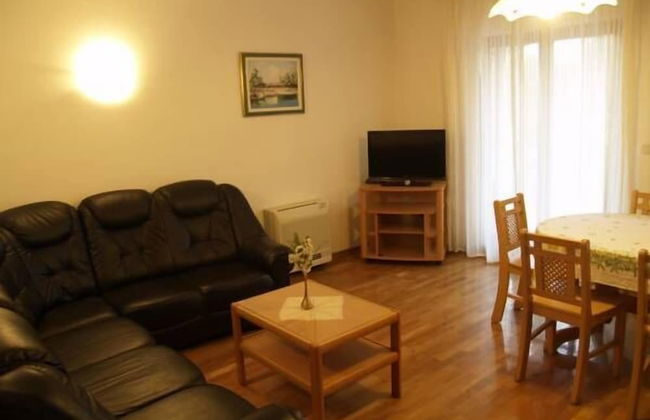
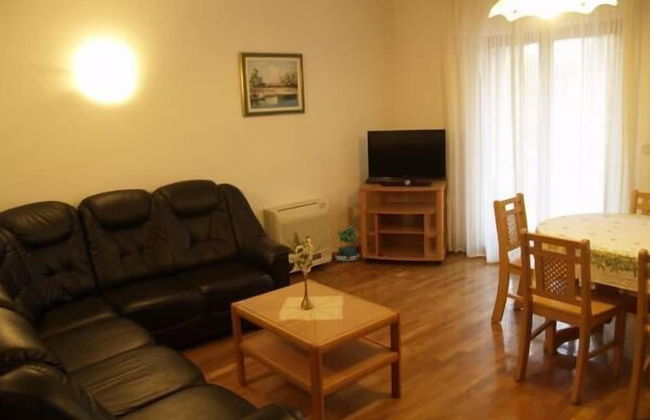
+ potted plant [334,225,361,262]
